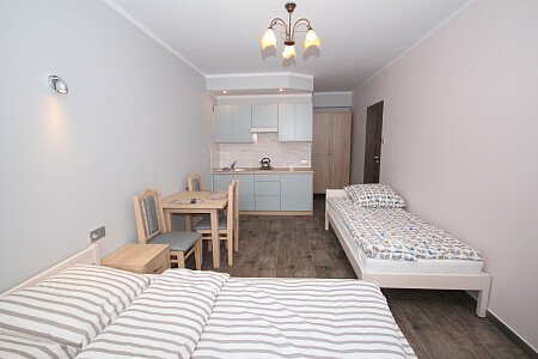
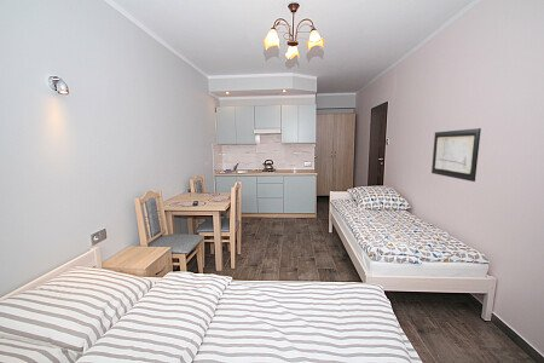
+ wall art [430,127,482,183]
